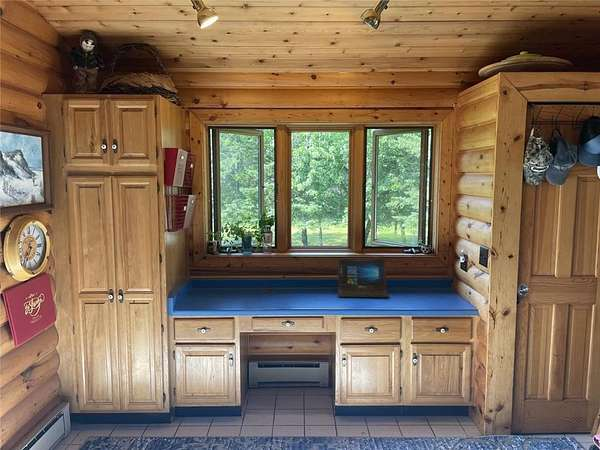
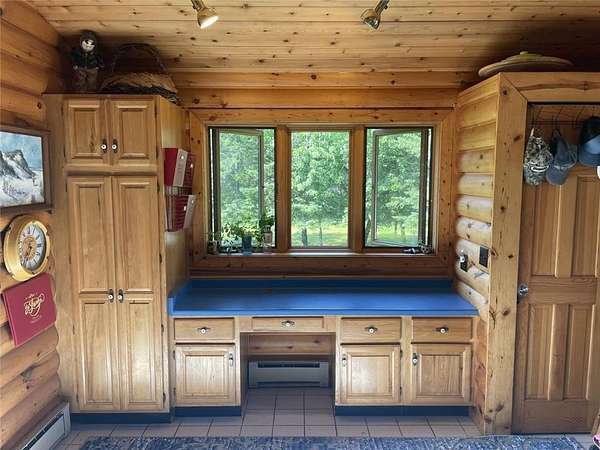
- laptop [337,257,390,298]
